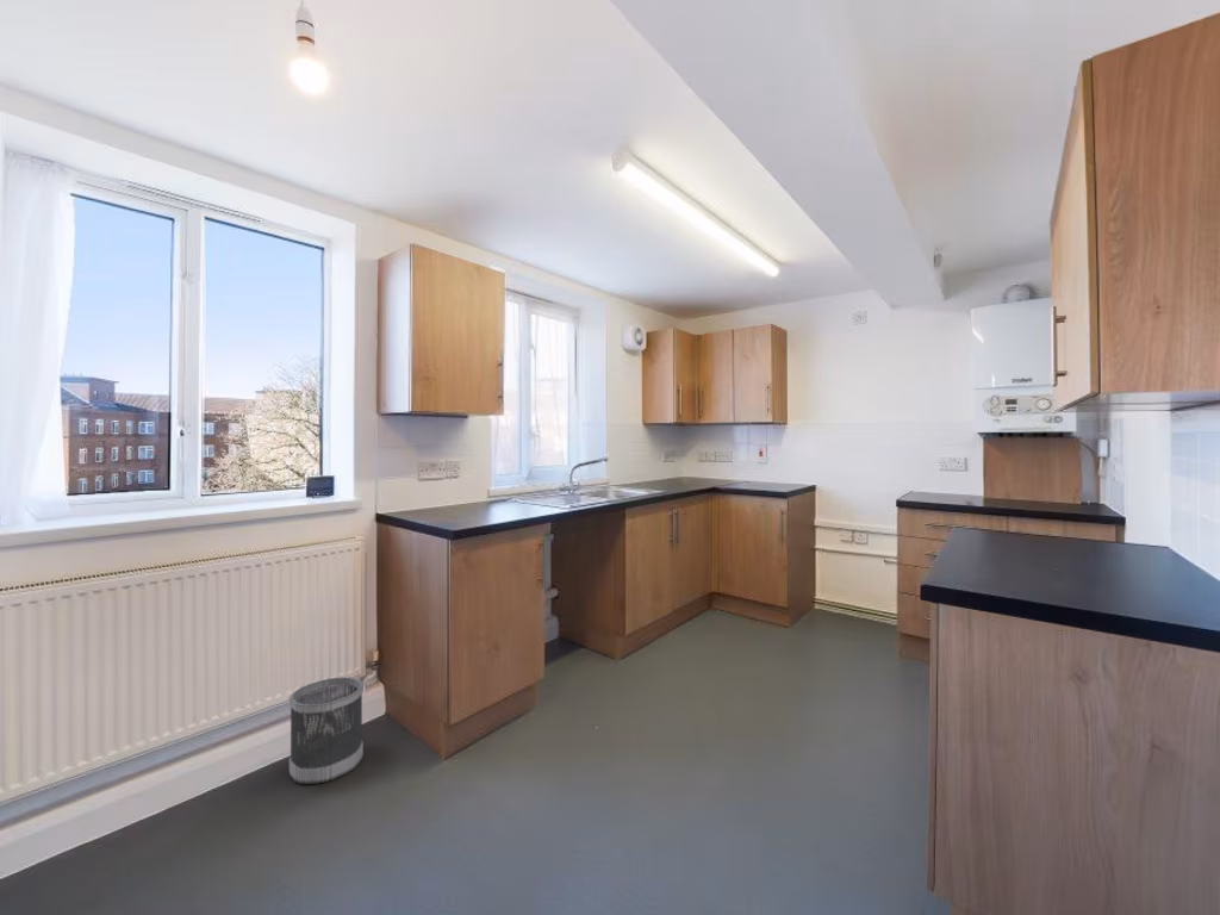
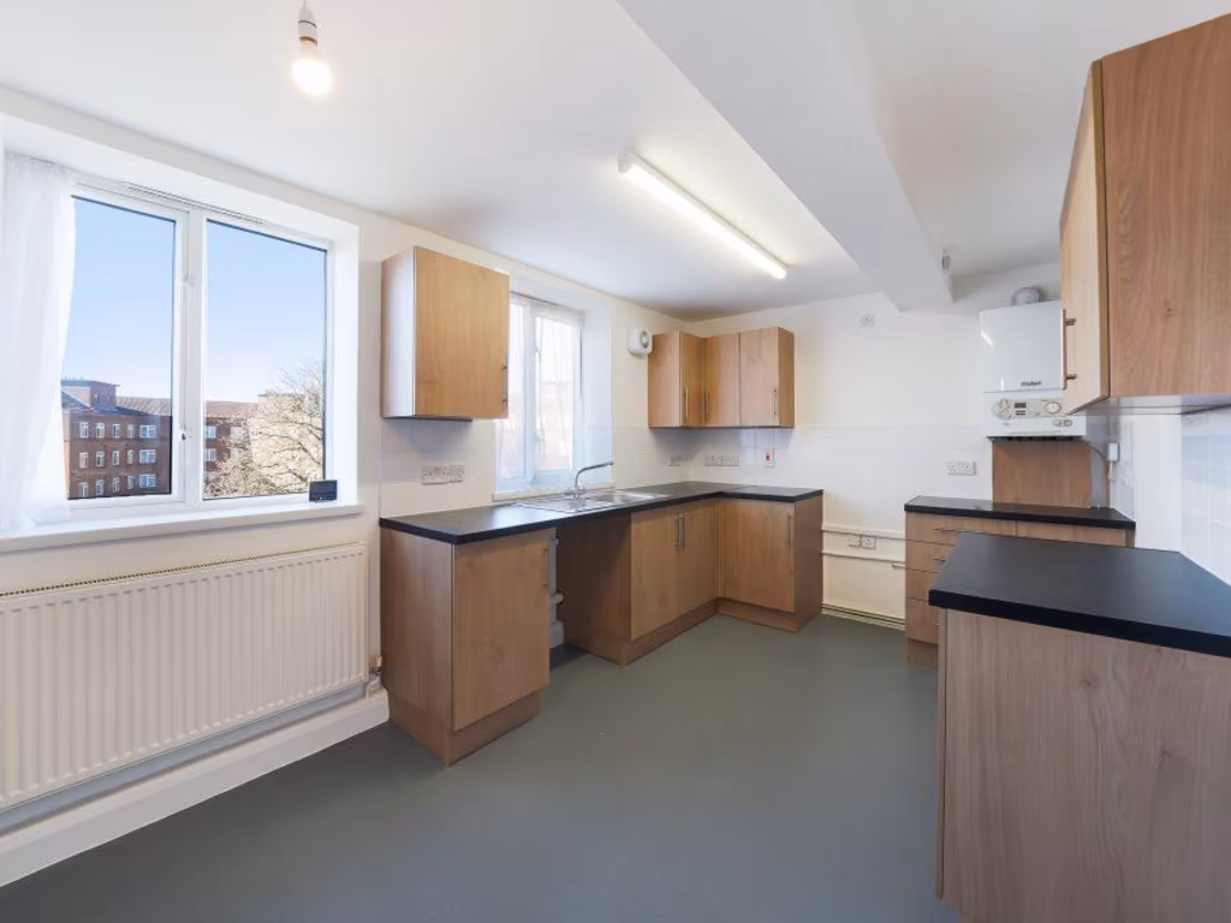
- wastebasket [288,676,365,785]
